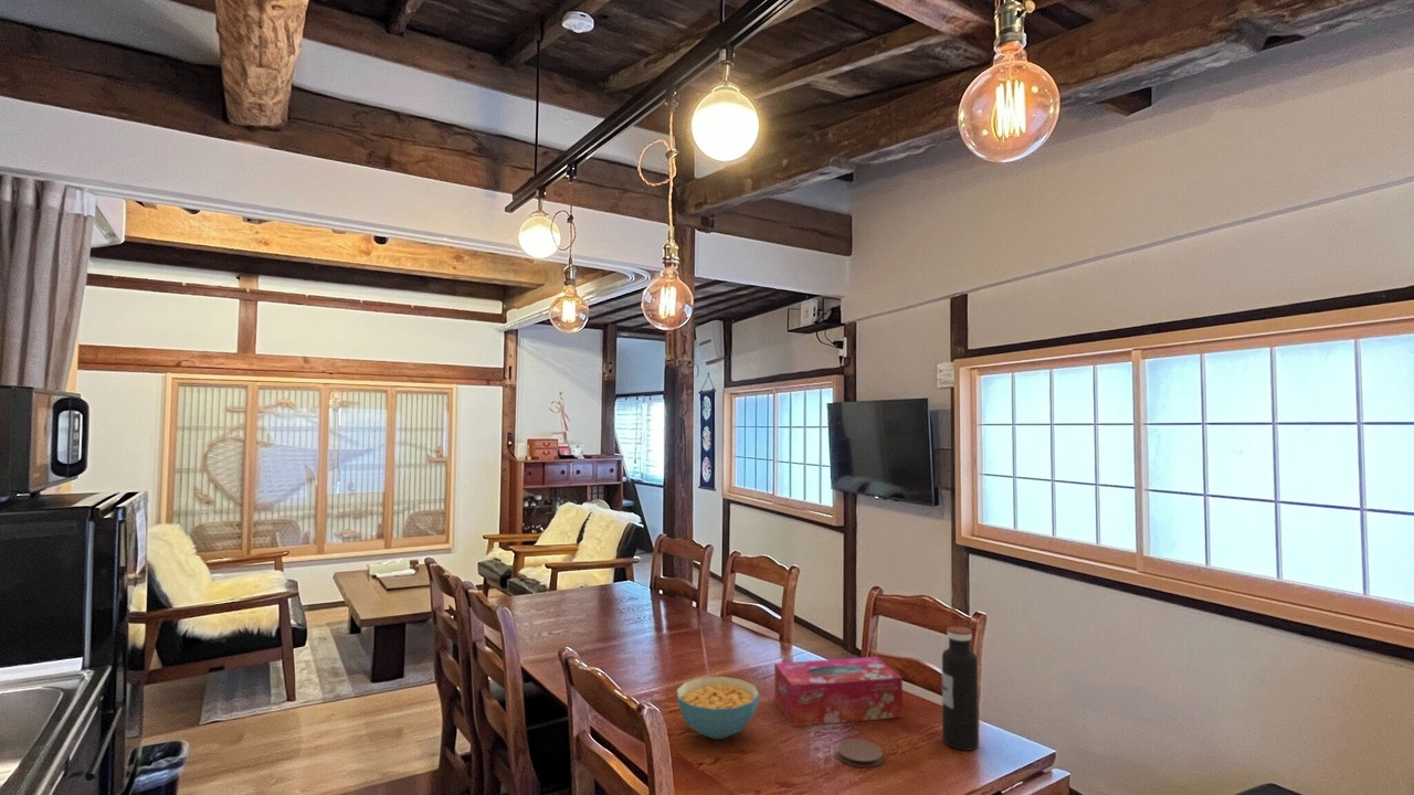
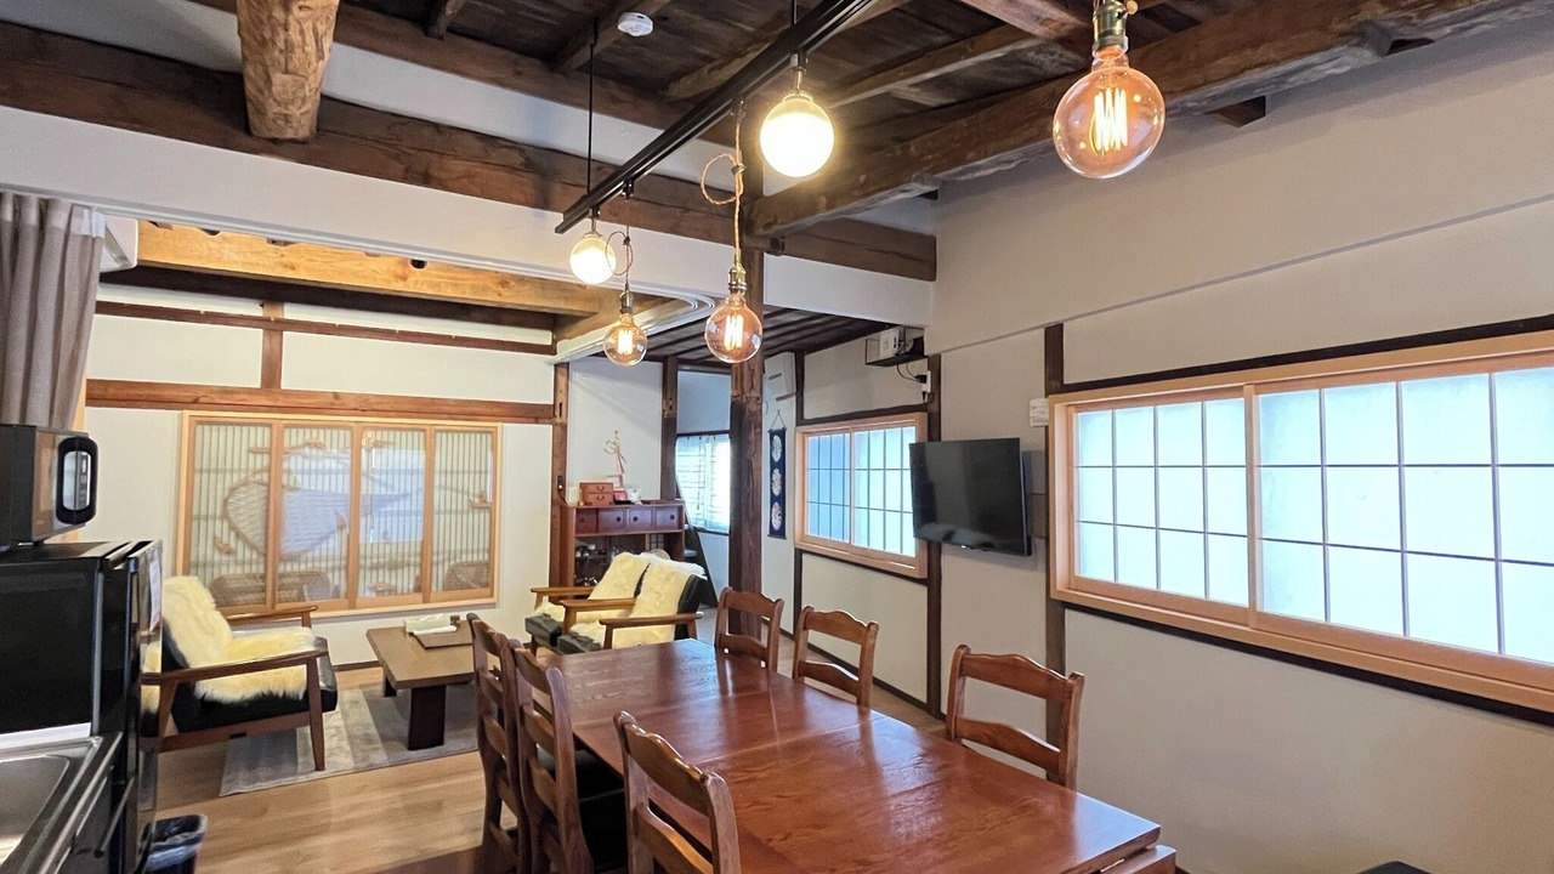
- coaster [836,739,884,768]
- tissue box [773,656,904,728]
- water bottle [941,625,980,751]
- cereal bowl [675,676,760,740]
